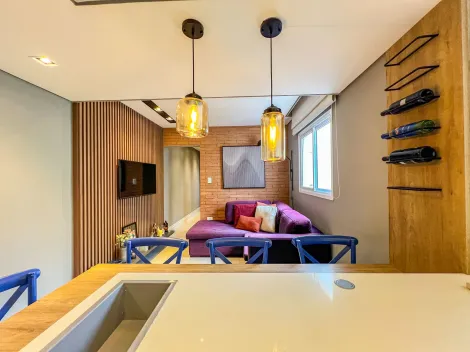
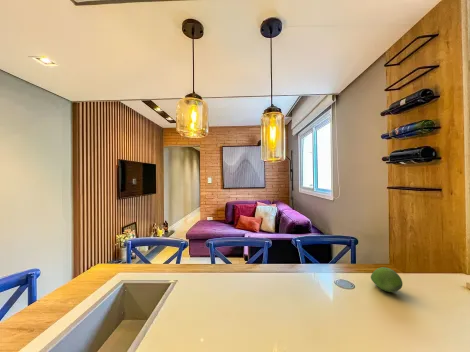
+ fruit [370,266,404,293]
